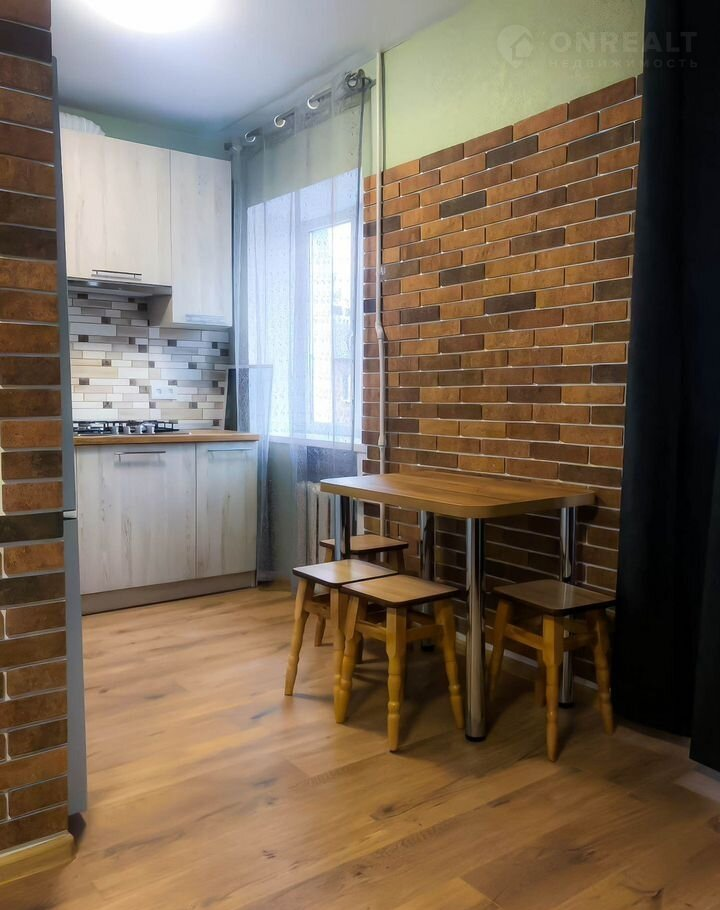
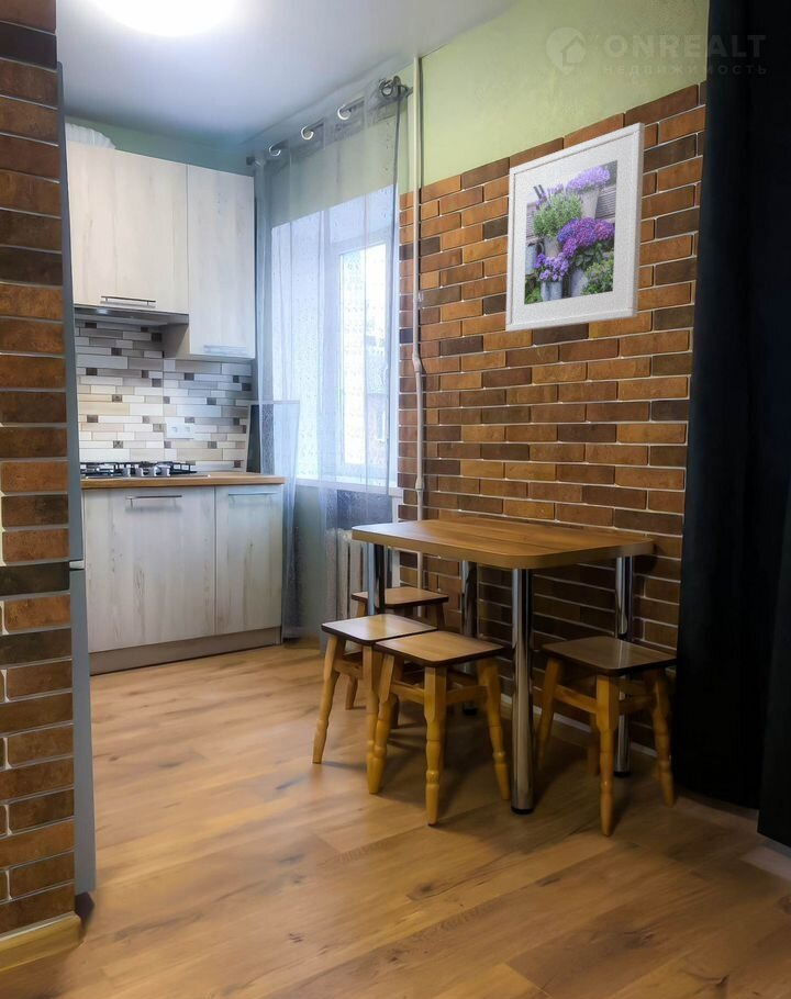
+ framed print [505,122,646,333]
